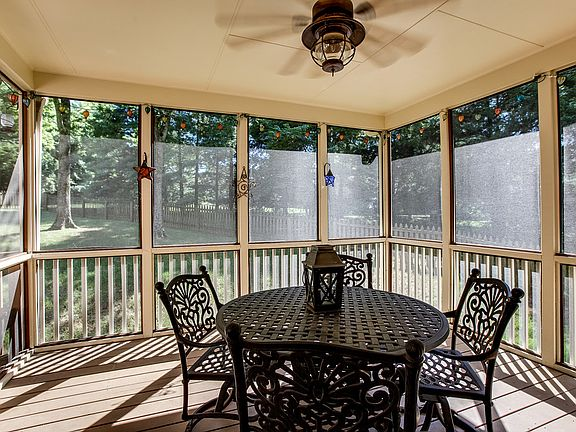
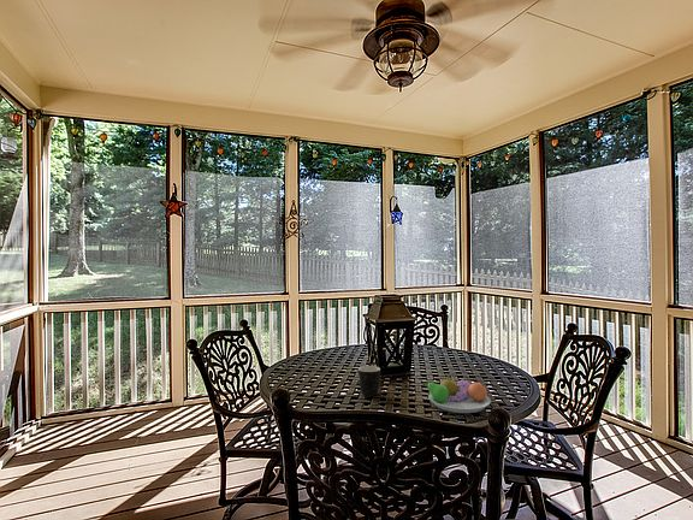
+ fruit bowl [421,373,492,414]
+ mug [357,365,381,397]
